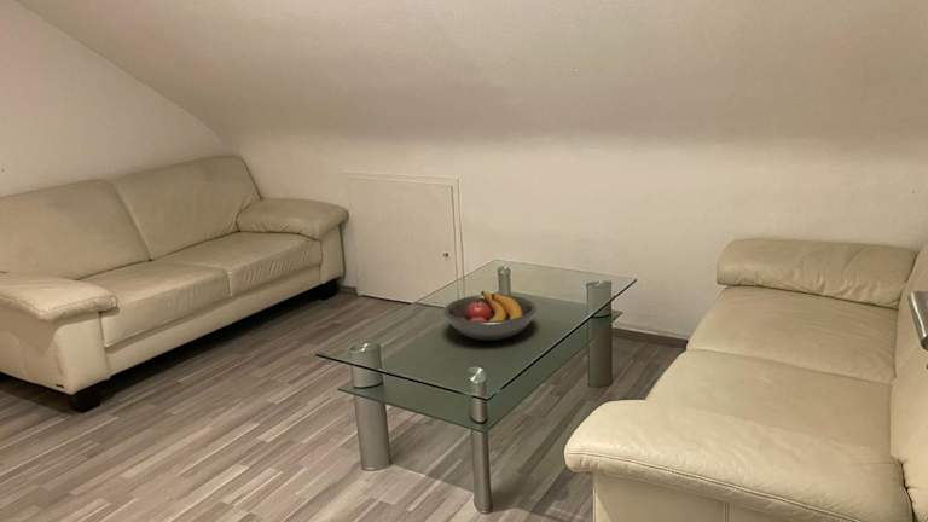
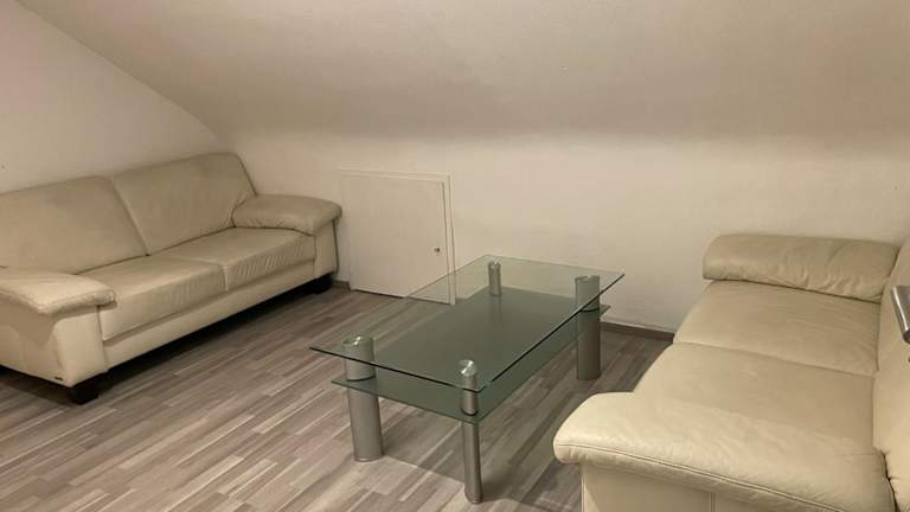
- fruit bowl [442,290,538,342]
